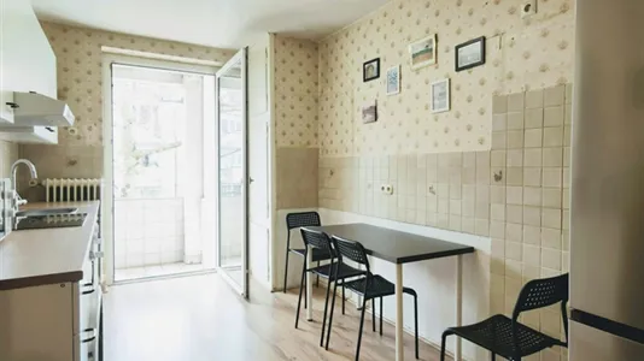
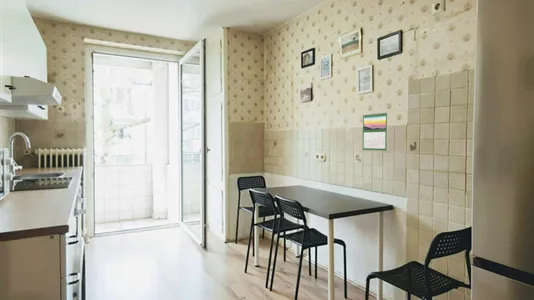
+ calendar [362,111,389,152]
